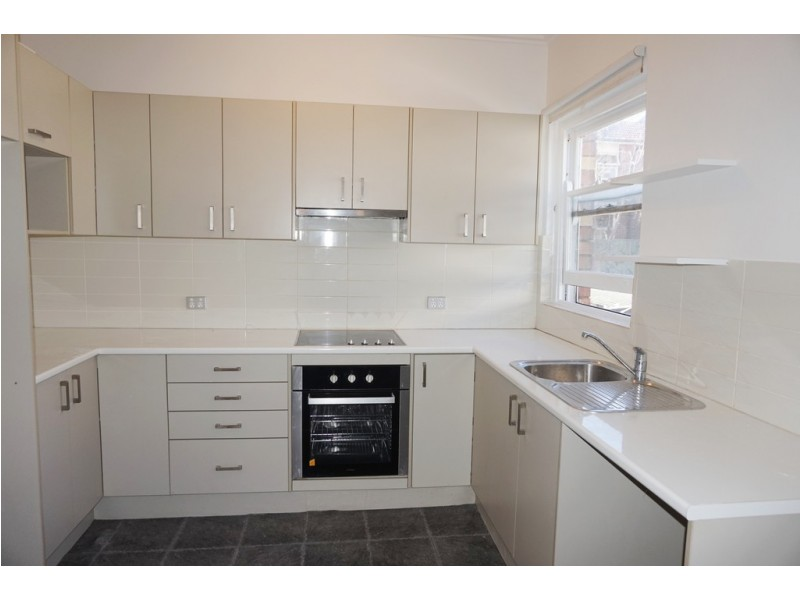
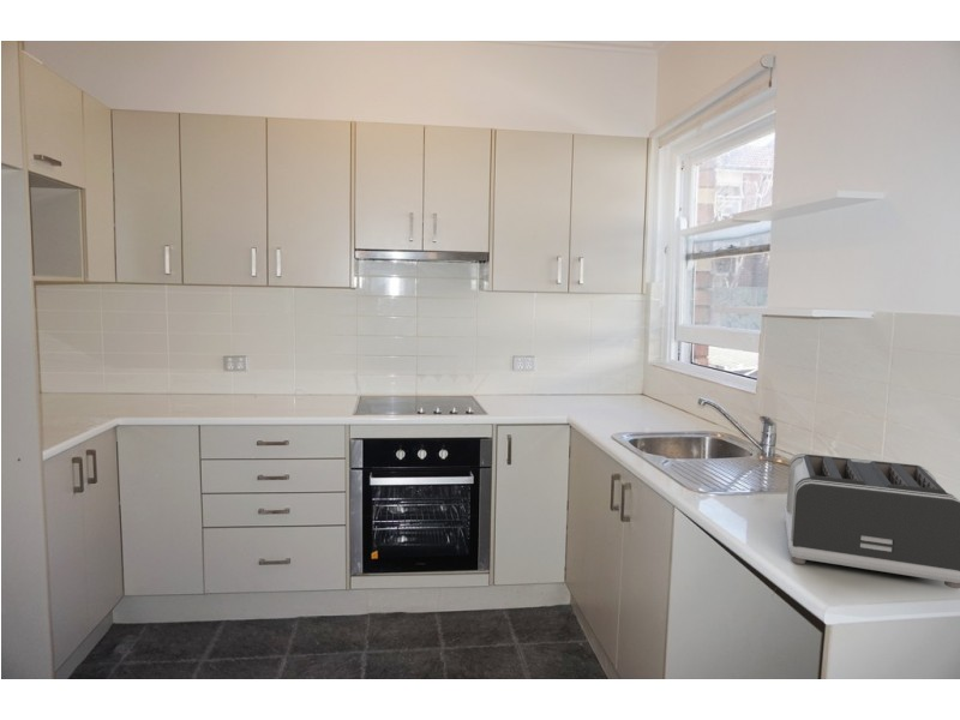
+ toaster [784,452,960,589]
